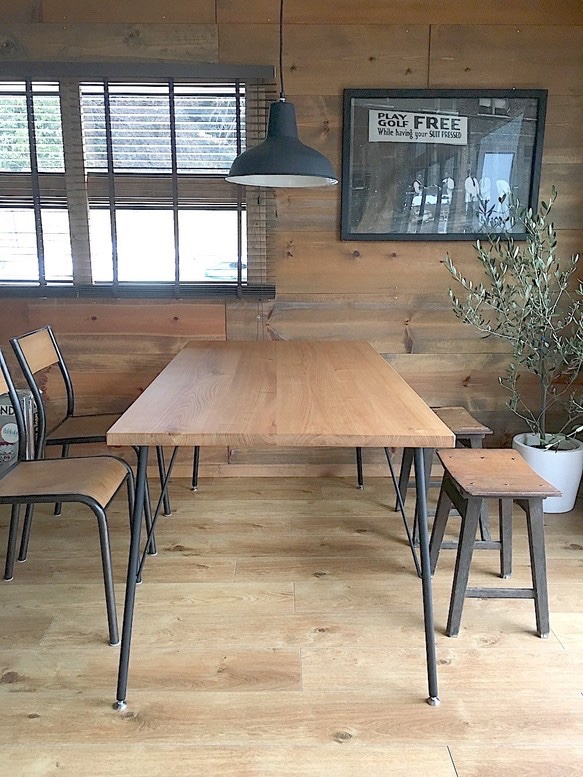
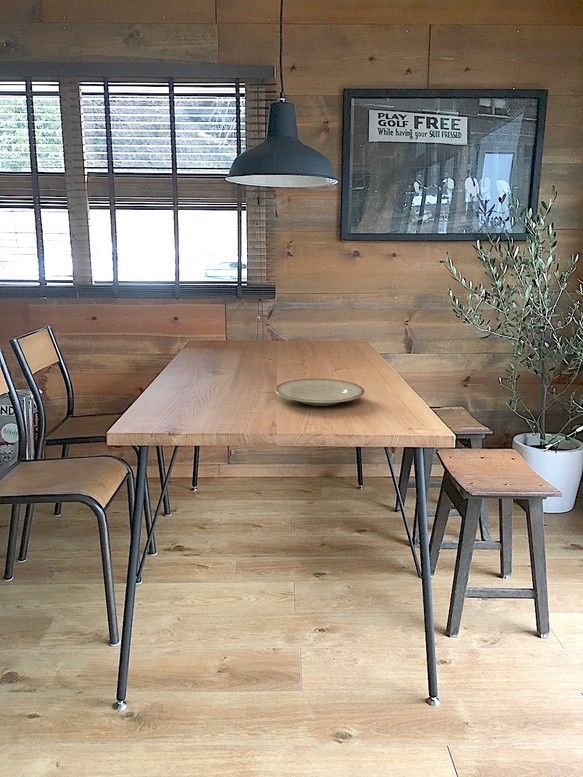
+ plate [274,378,366,407]
